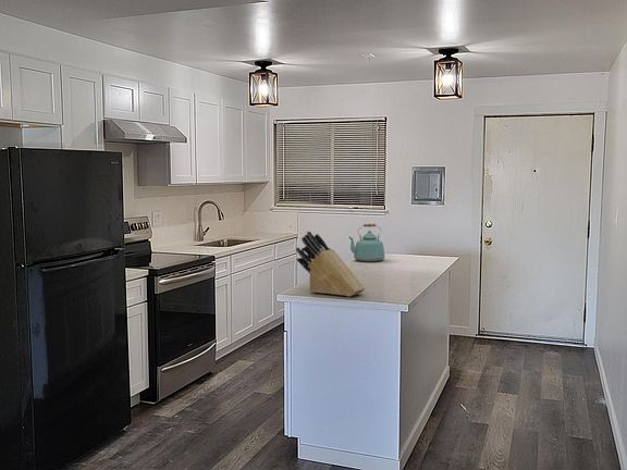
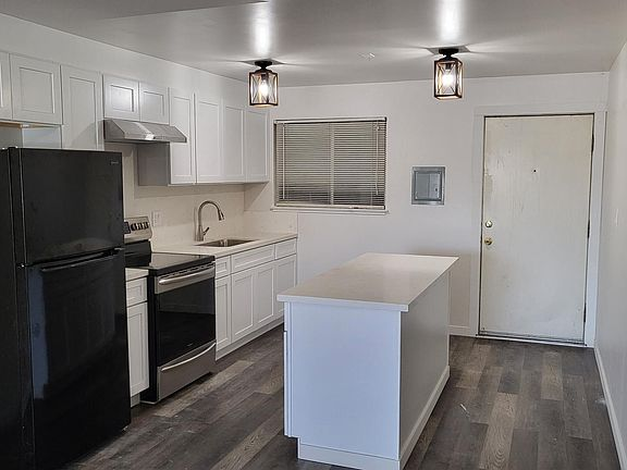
- knife block [295,231,366,297]
- kettle [348,223,386,262]
